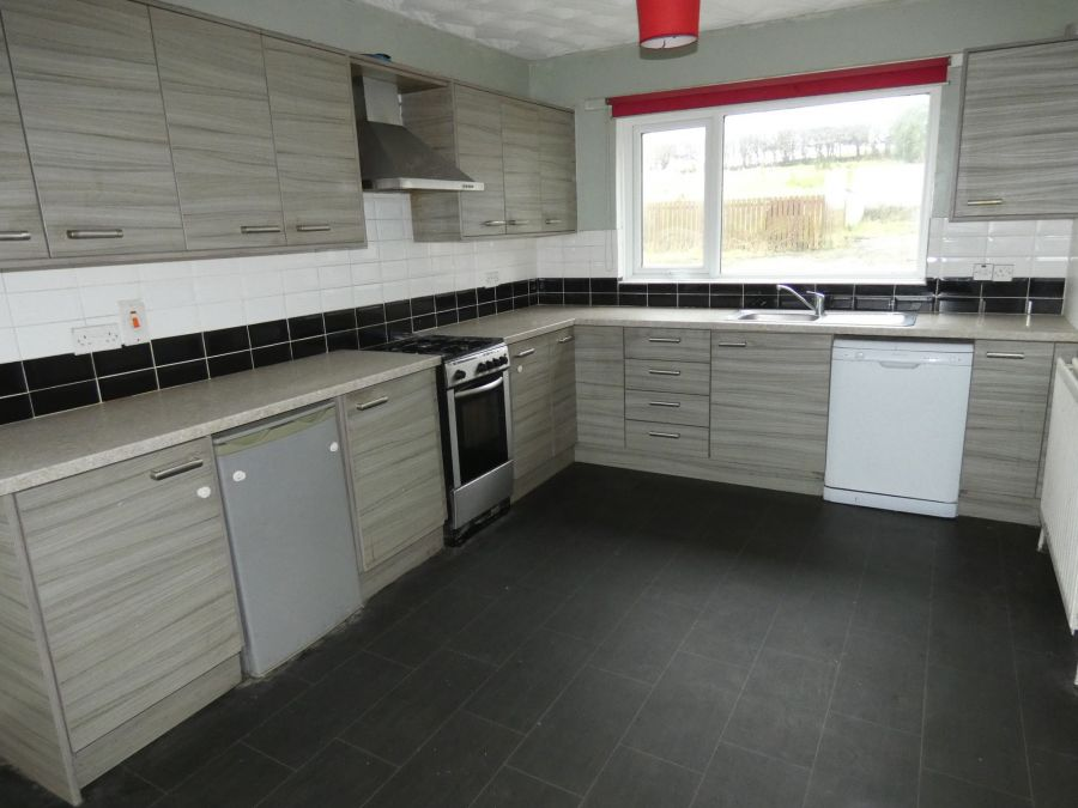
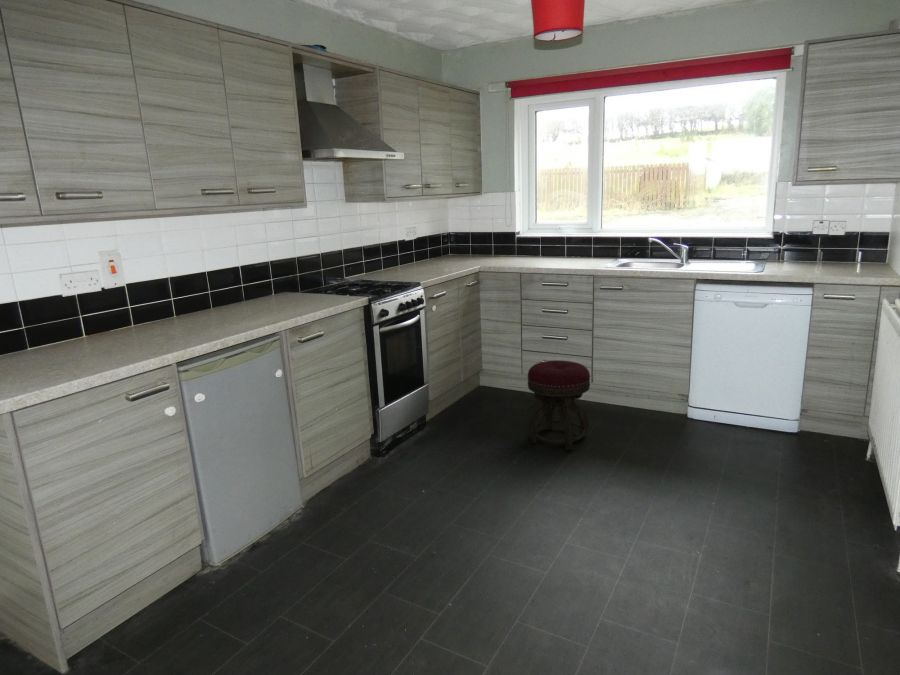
+ stool [526,359,591,451]
